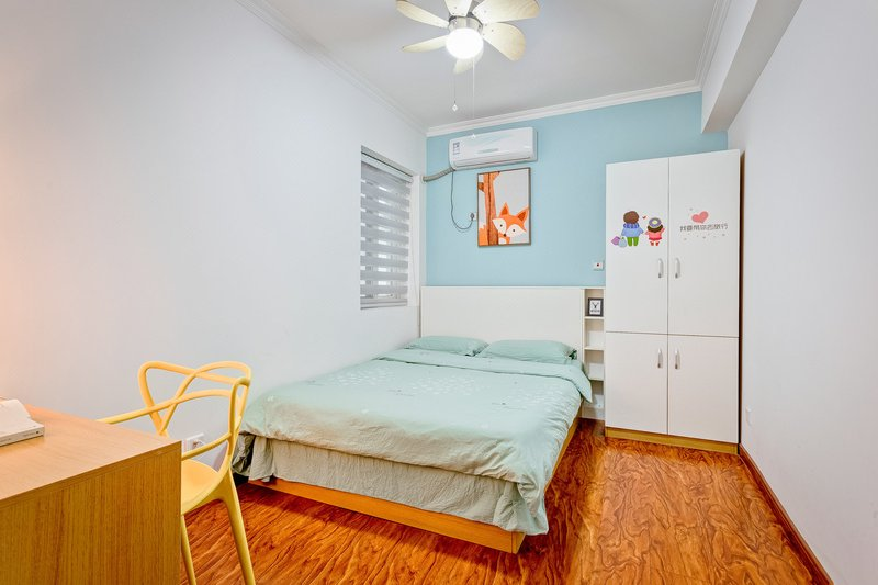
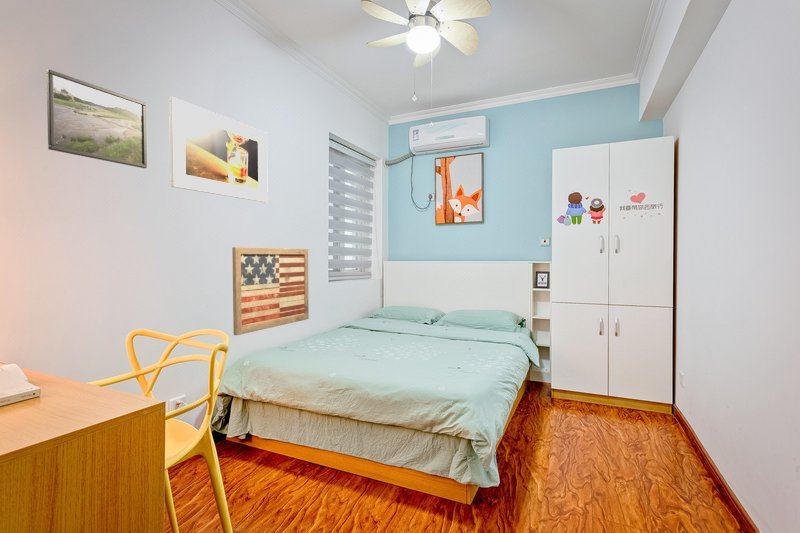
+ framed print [45,69,148,169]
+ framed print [168,96,269,203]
+ wall art [231,246,310,336]
